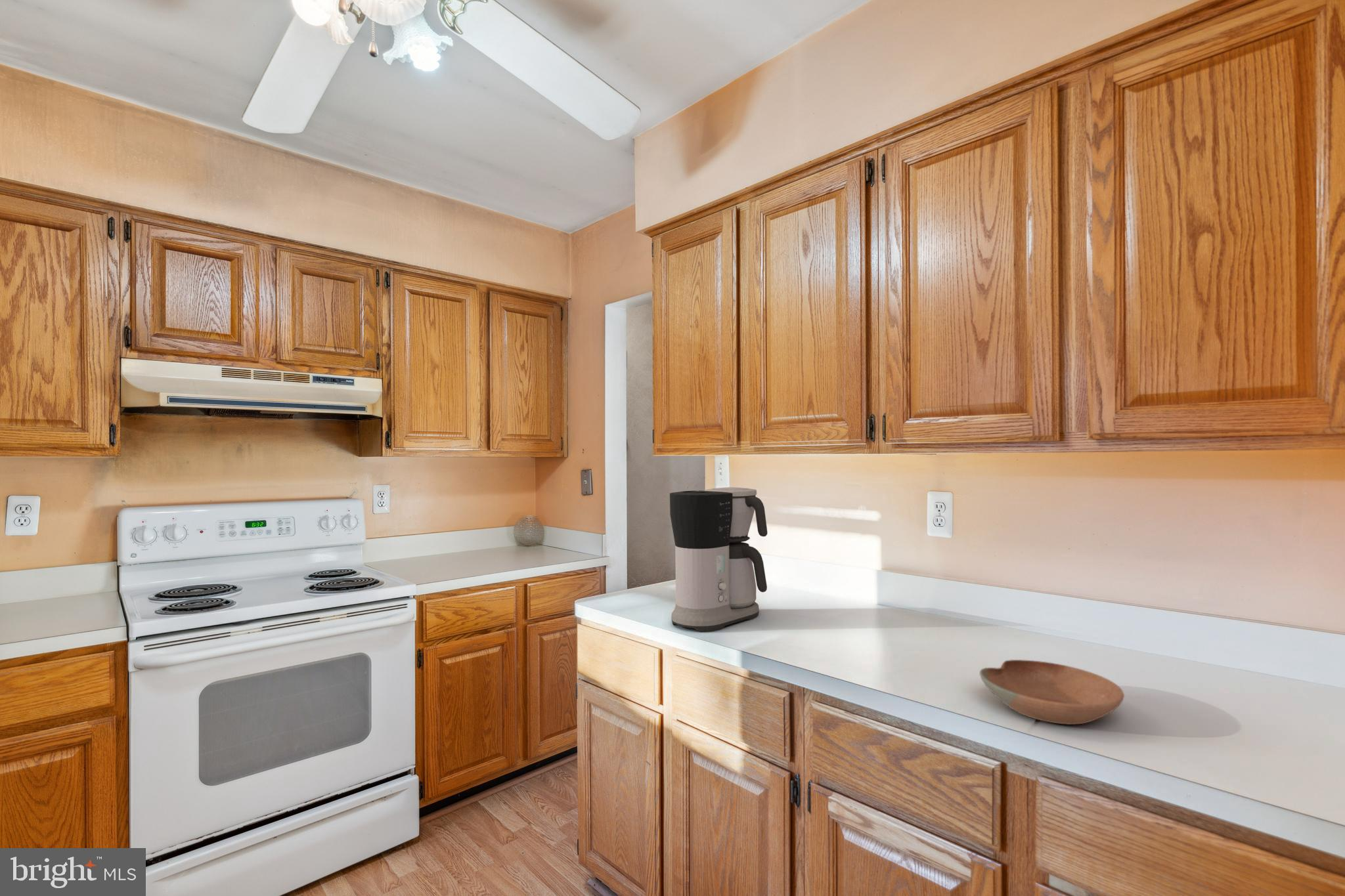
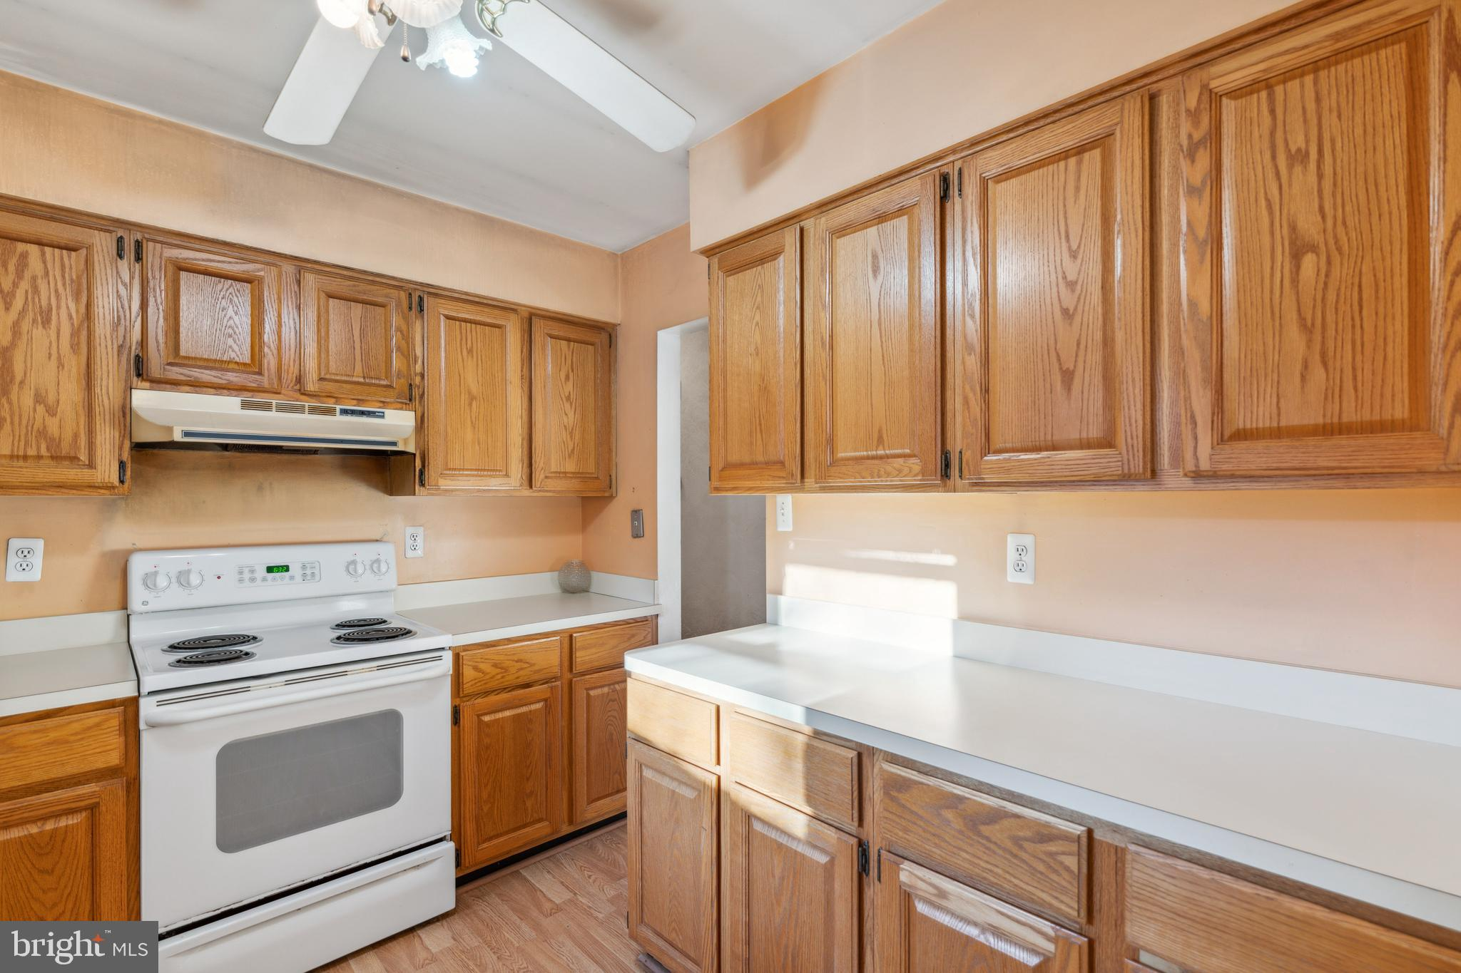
- bowl [979,659,1125,725]
- coffee maker [669,486,768,633]
